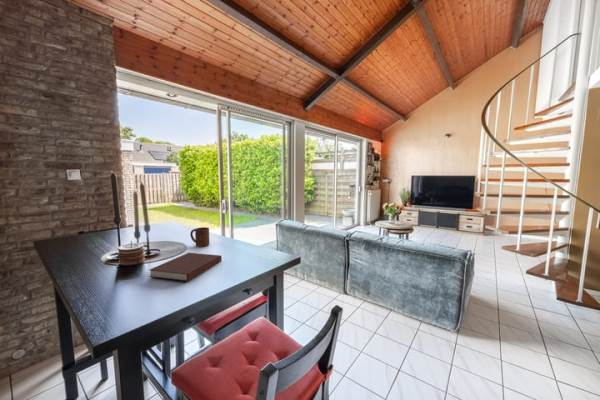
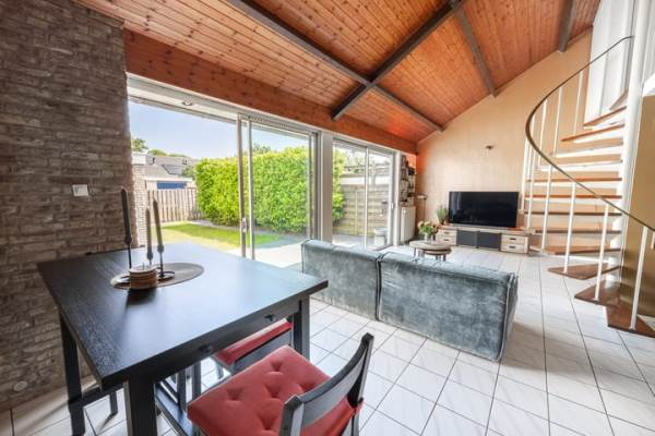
- cup [189,226,210,248]
- notebook [148,252,223,282]
